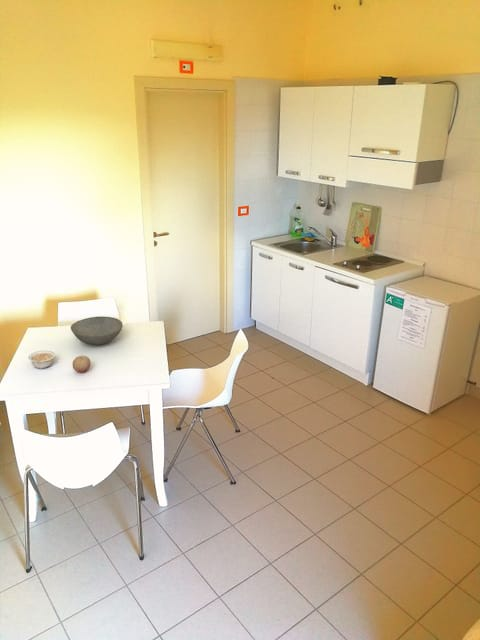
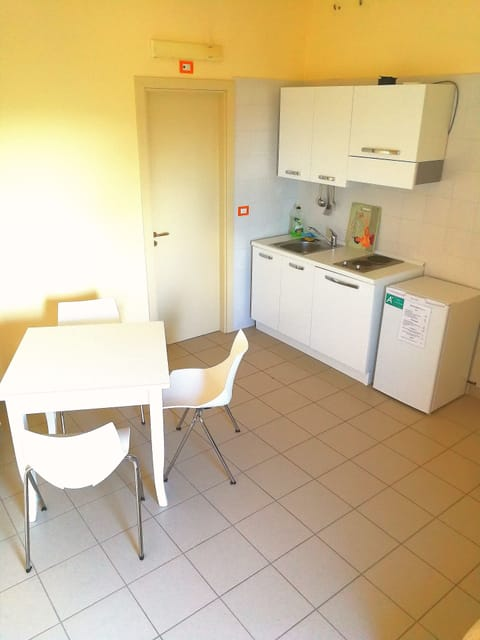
- legume [27,350,56,370]
- bowl [70,316,124,346]
- fruit [72,355,91,373]
